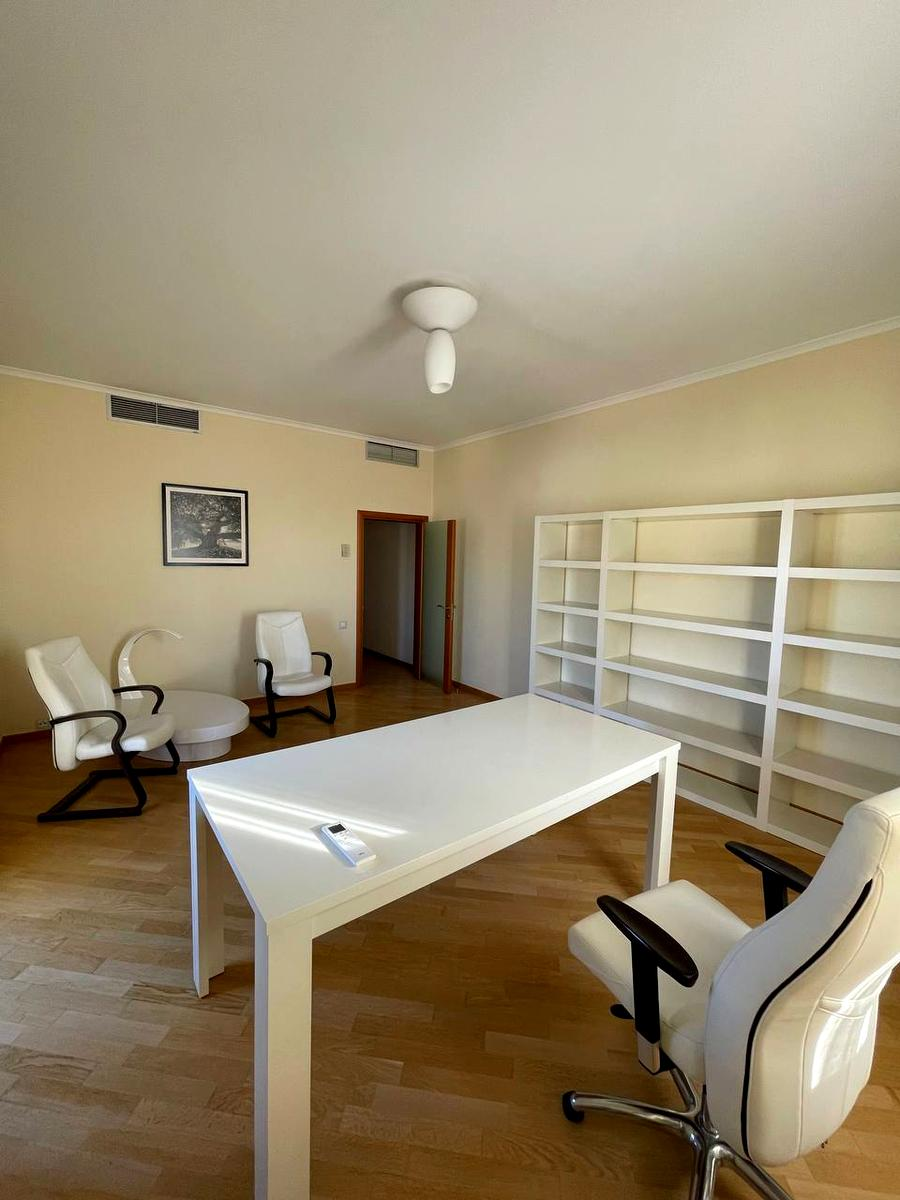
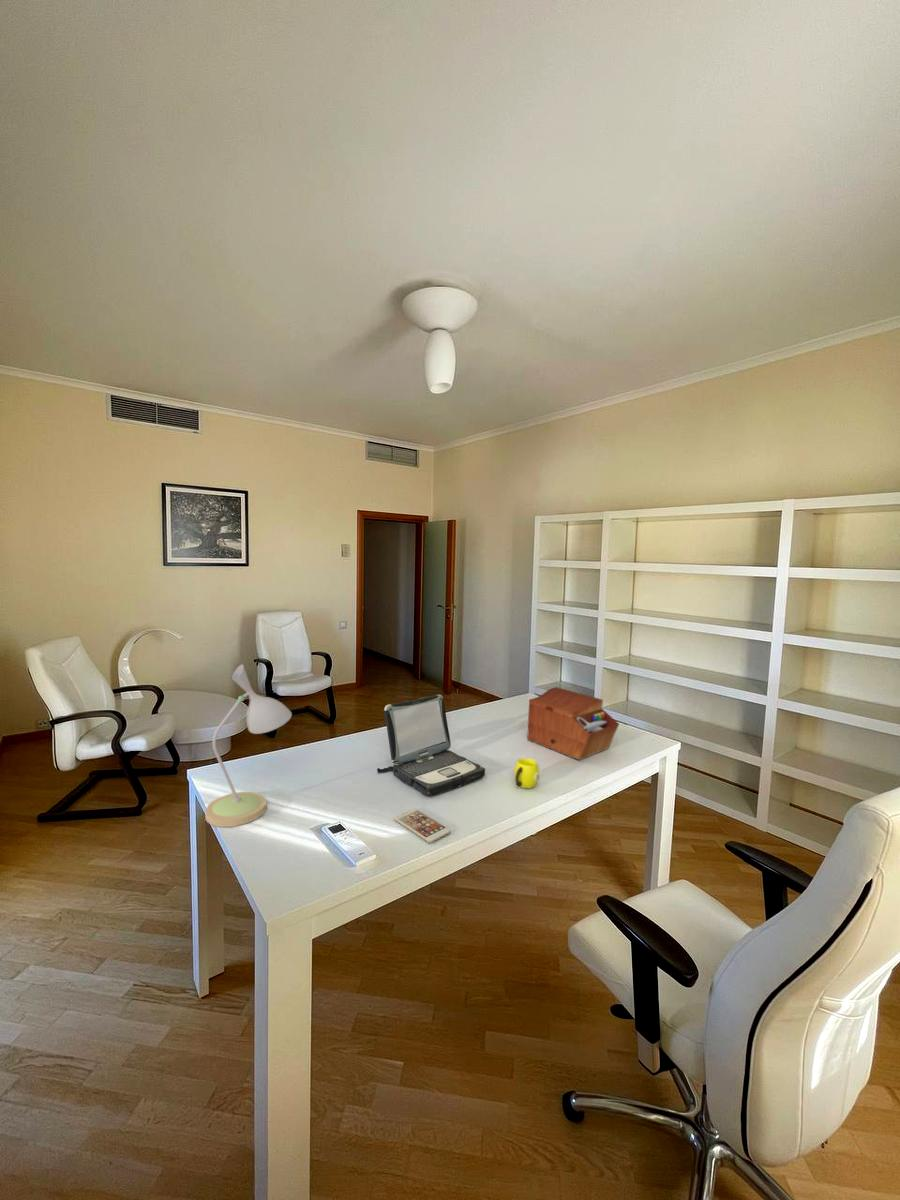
+ laptop [376,694,486,797]
+ sewing box [526,686,620,761]
+ cup [513,757,541,789]
+ desk lamp [204,664,293,828]
+ smartphone [393,808,451,844]
